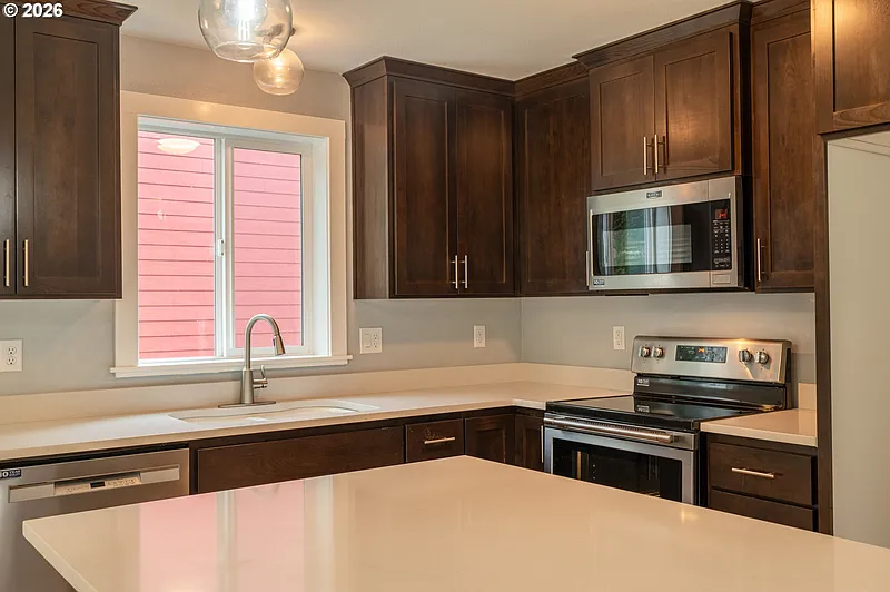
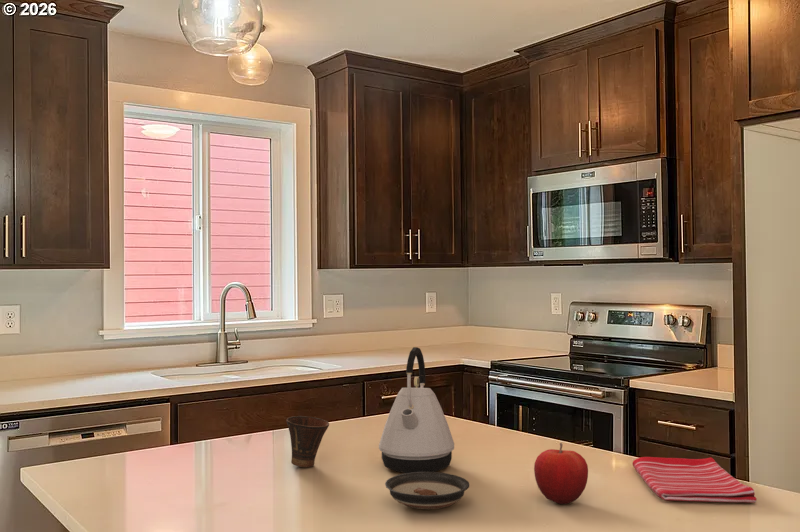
+ kettle [378,346,455,474]
+ cup [286,415,330,468]
+ saucer [384,471,471,510]
+ fruit [533,442,589,505]
+ dish towel [631,456,758,504]
